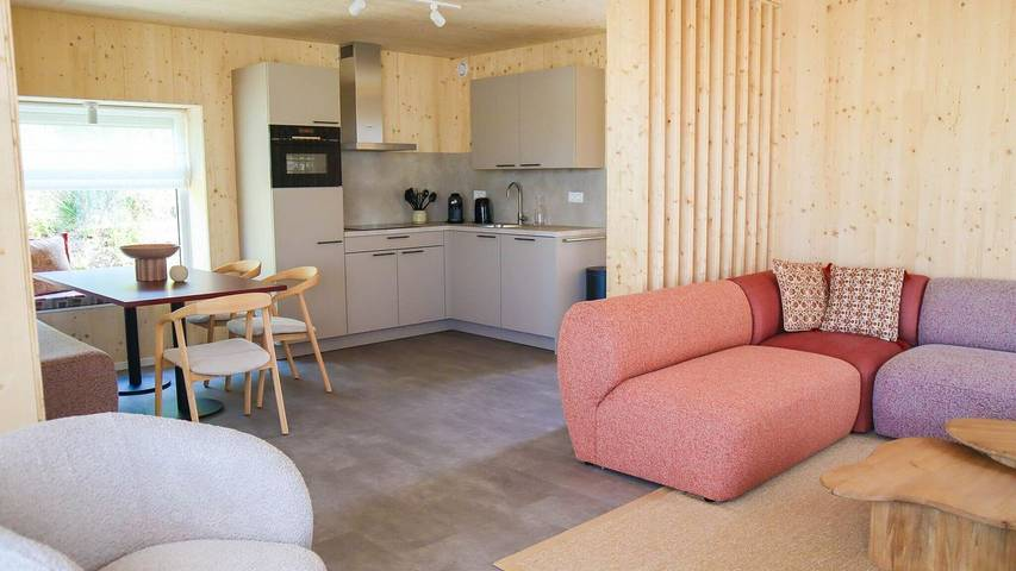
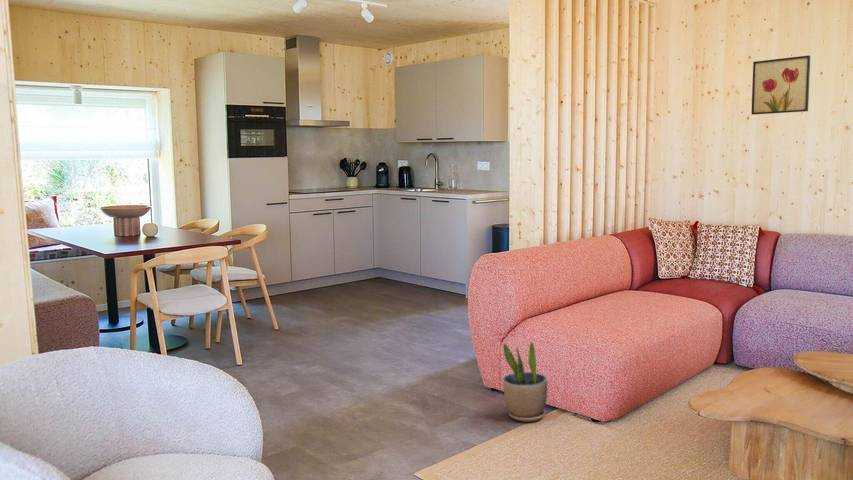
+ potted plant [502,340,548,423]
+ wall art [750,55,812,116]
